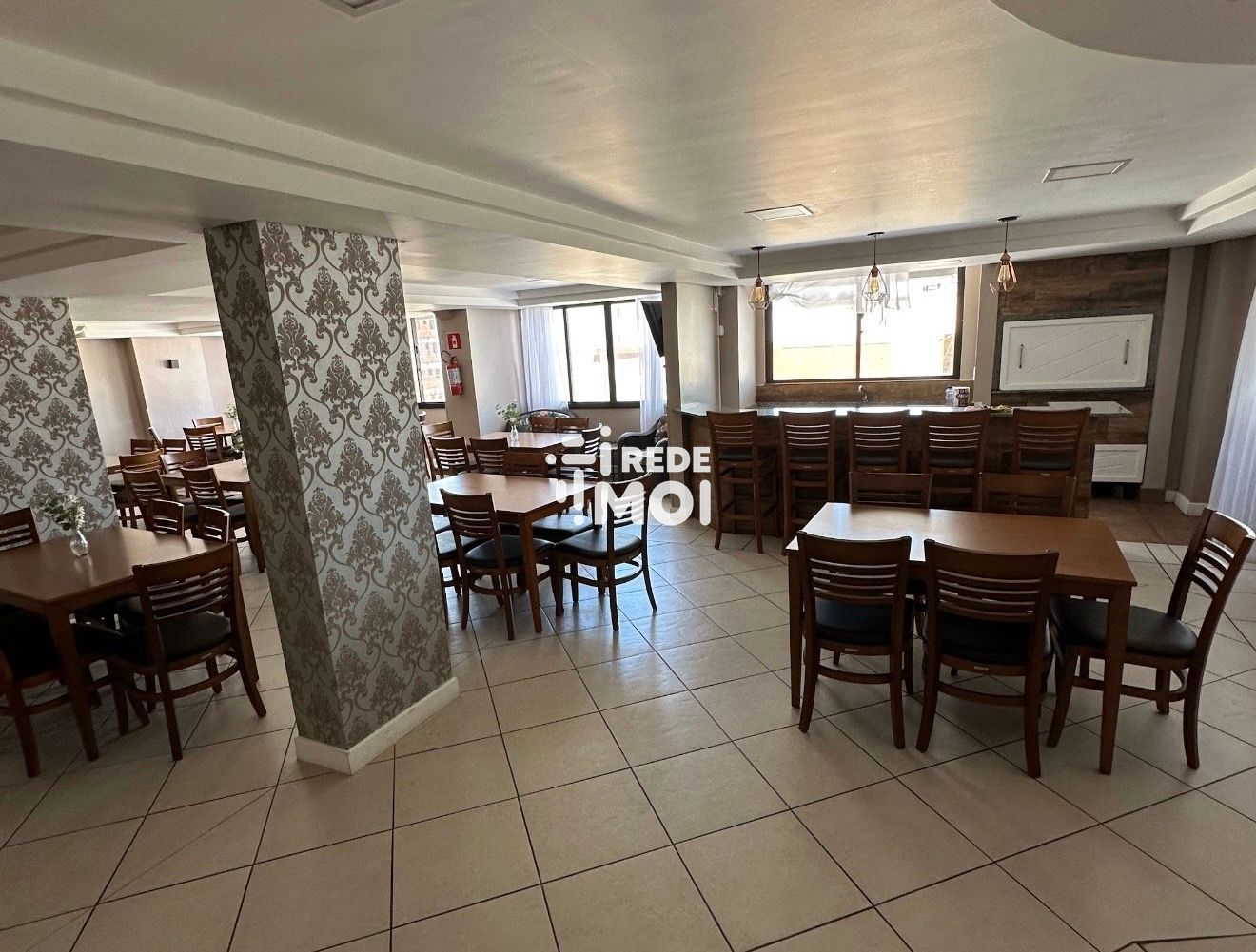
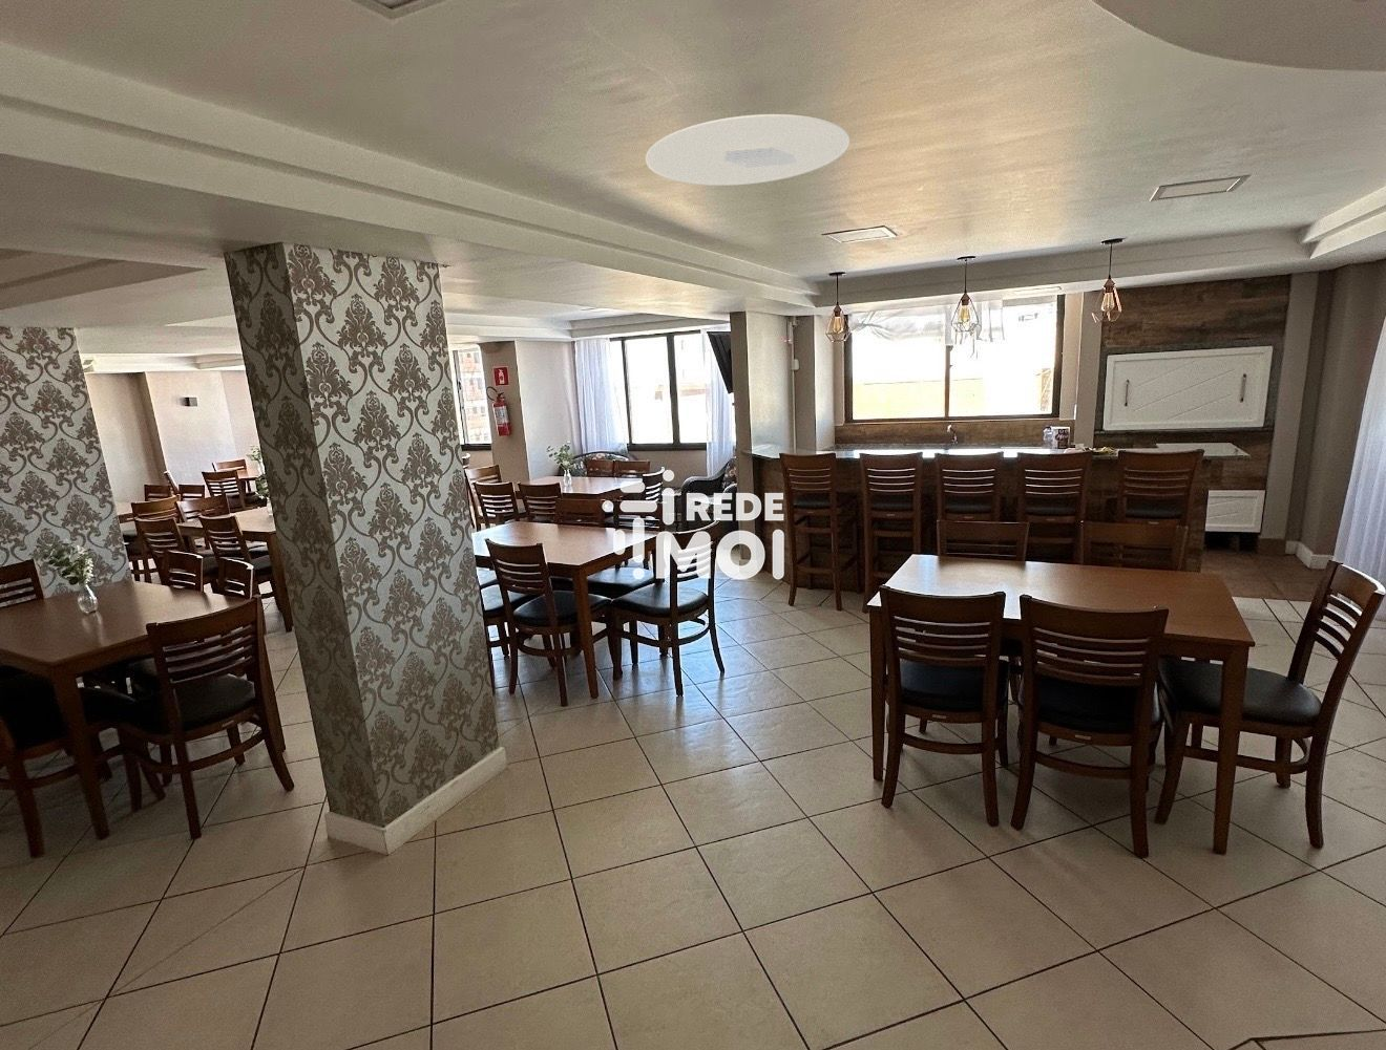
+ ceiling light [644,114,851,186]
